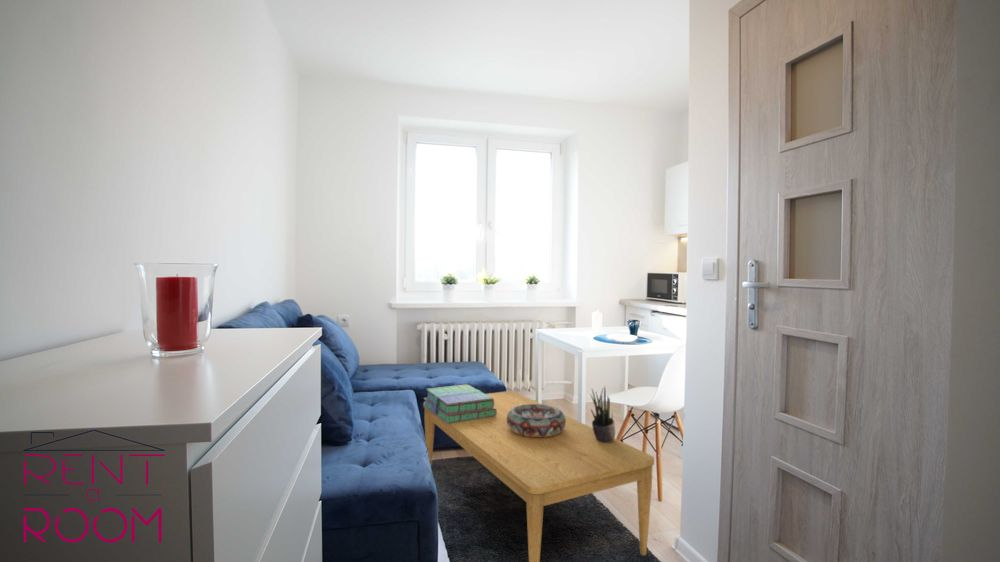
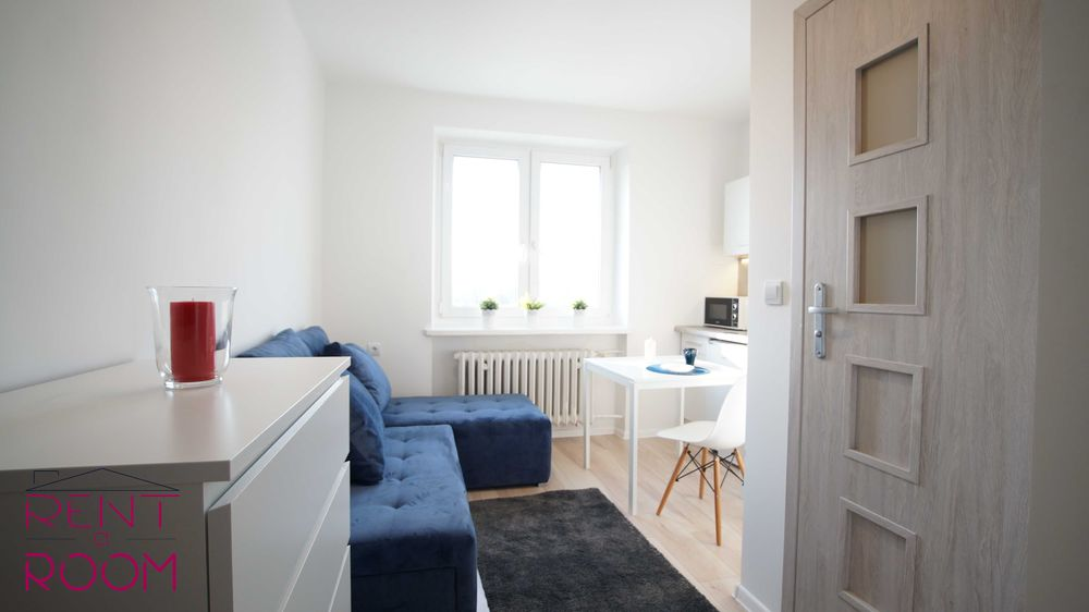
- stack of books [422,383,497,423]
- decorative bowl [507,403,566,437]
- potted plant [589,386,616,443]
- coffee table [422,390,655,562]
